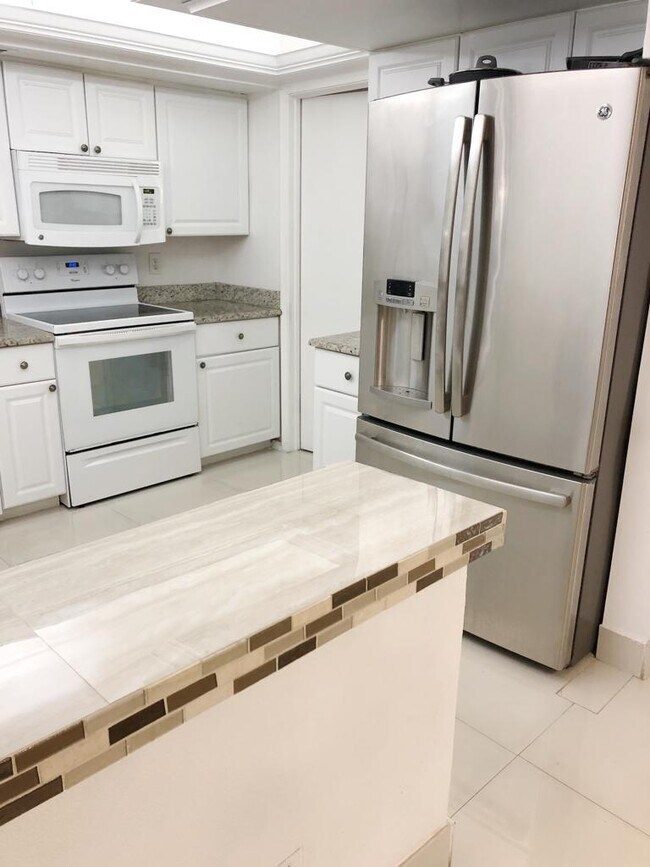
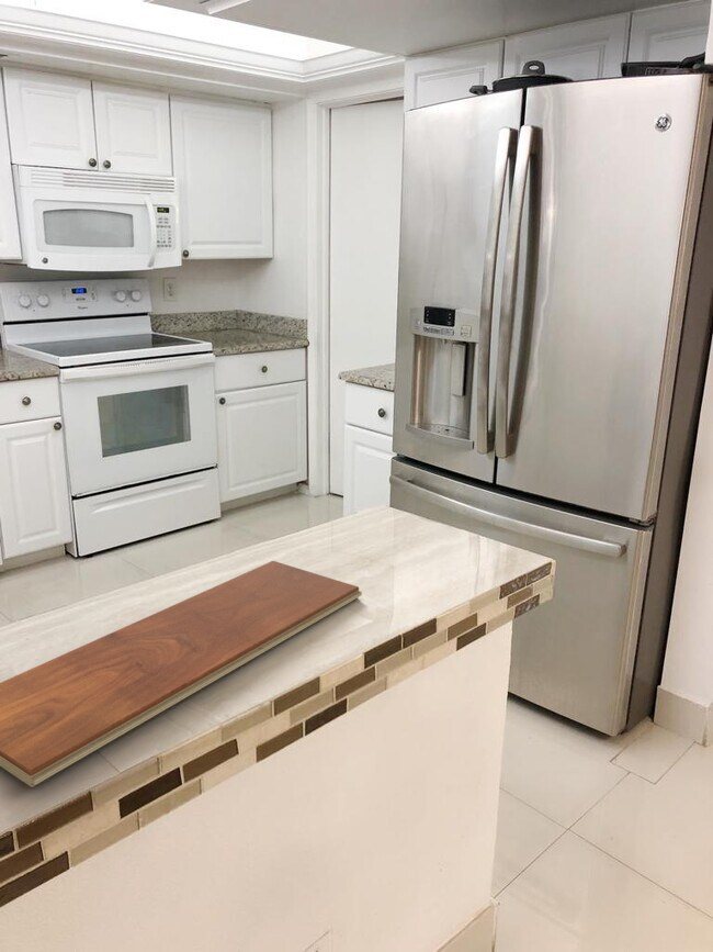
+ chopping board [0,560,363,788]
